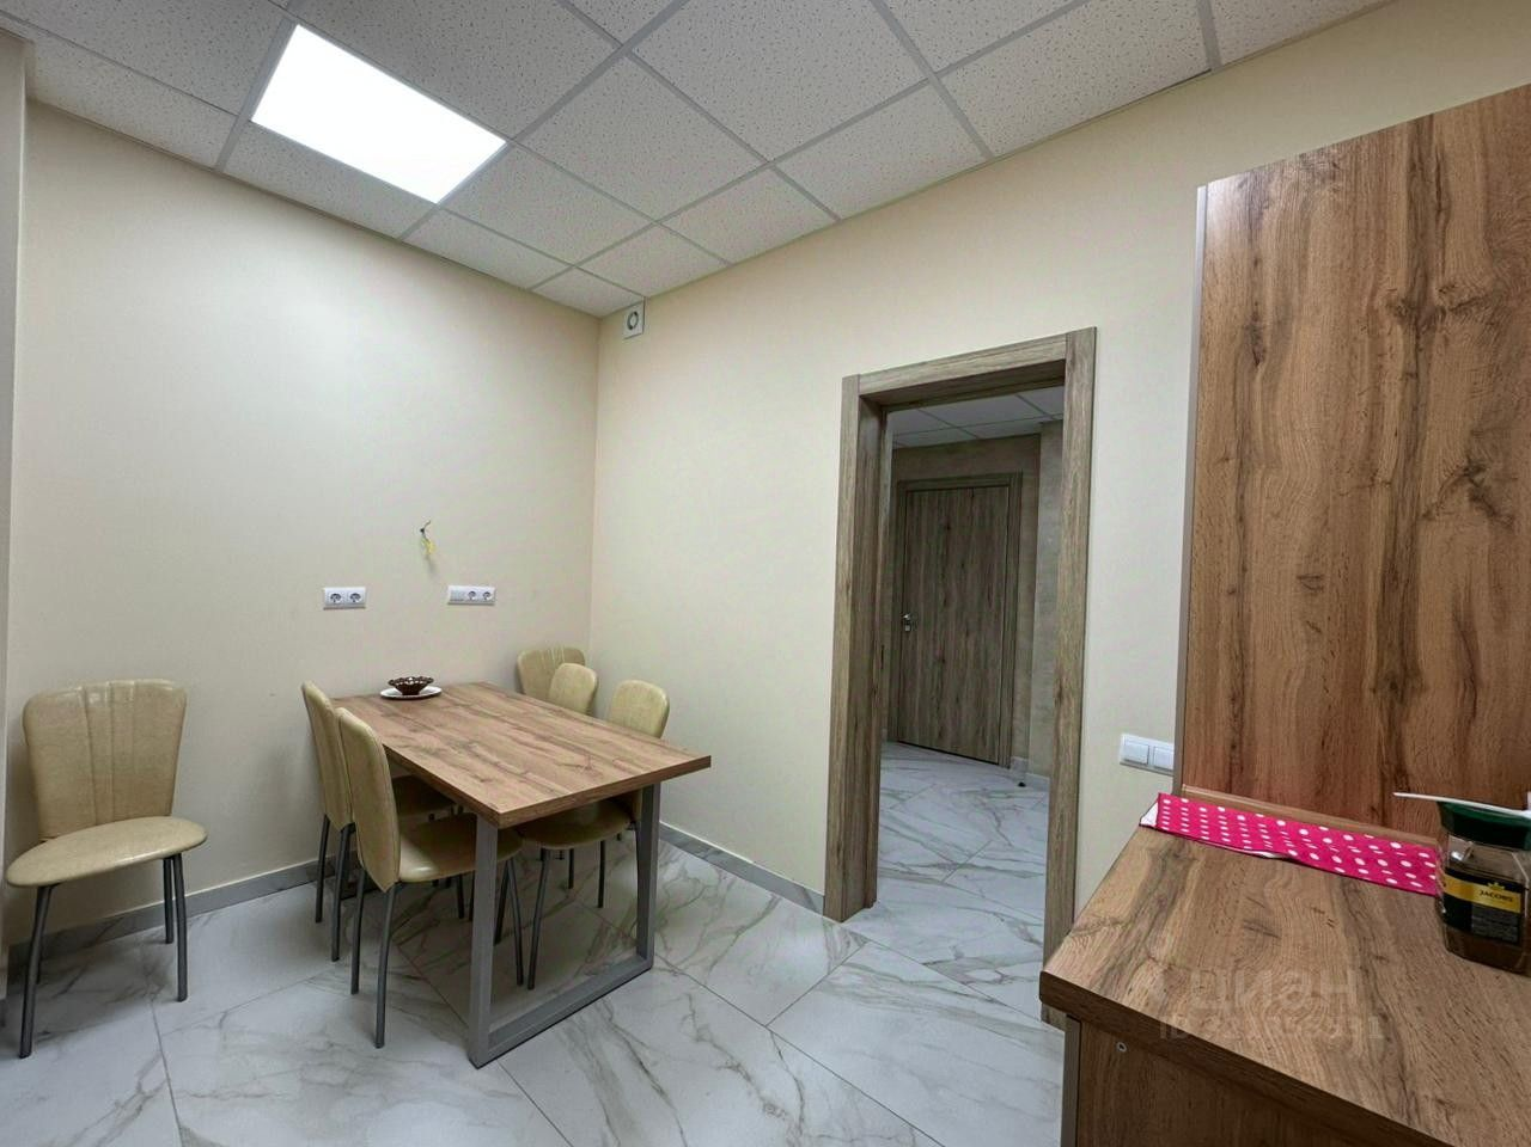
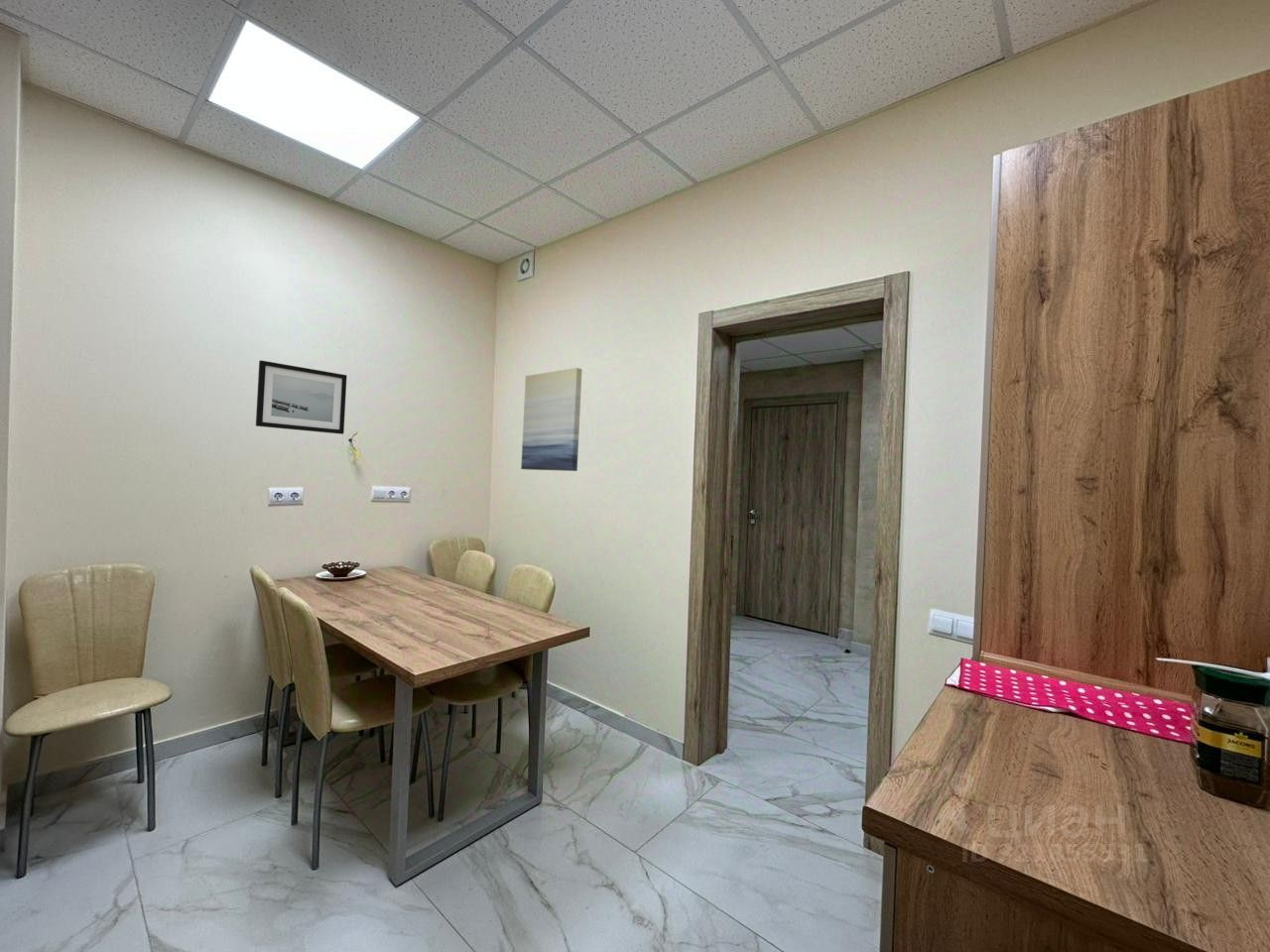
+ wall art [255,359,348,435]
+ wall art [520,367,583,472]
